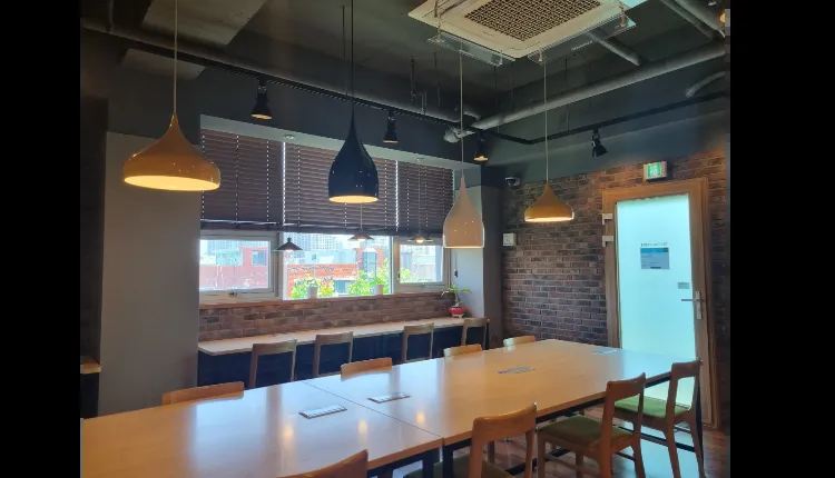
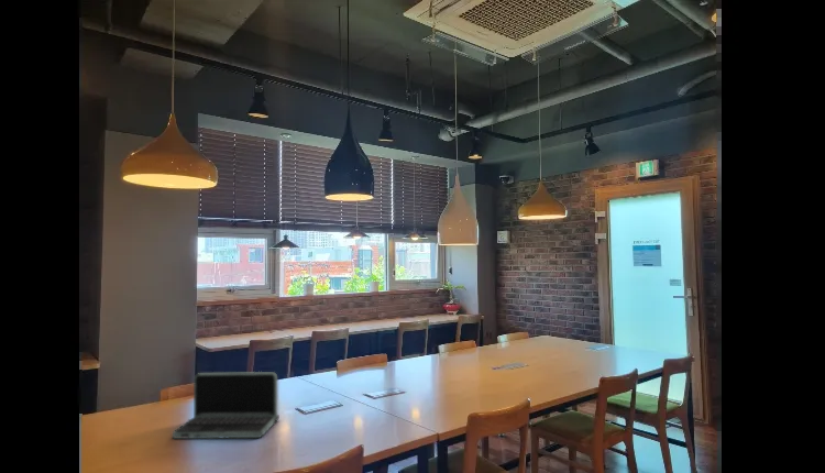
+ laptop [172,371,280,440]
